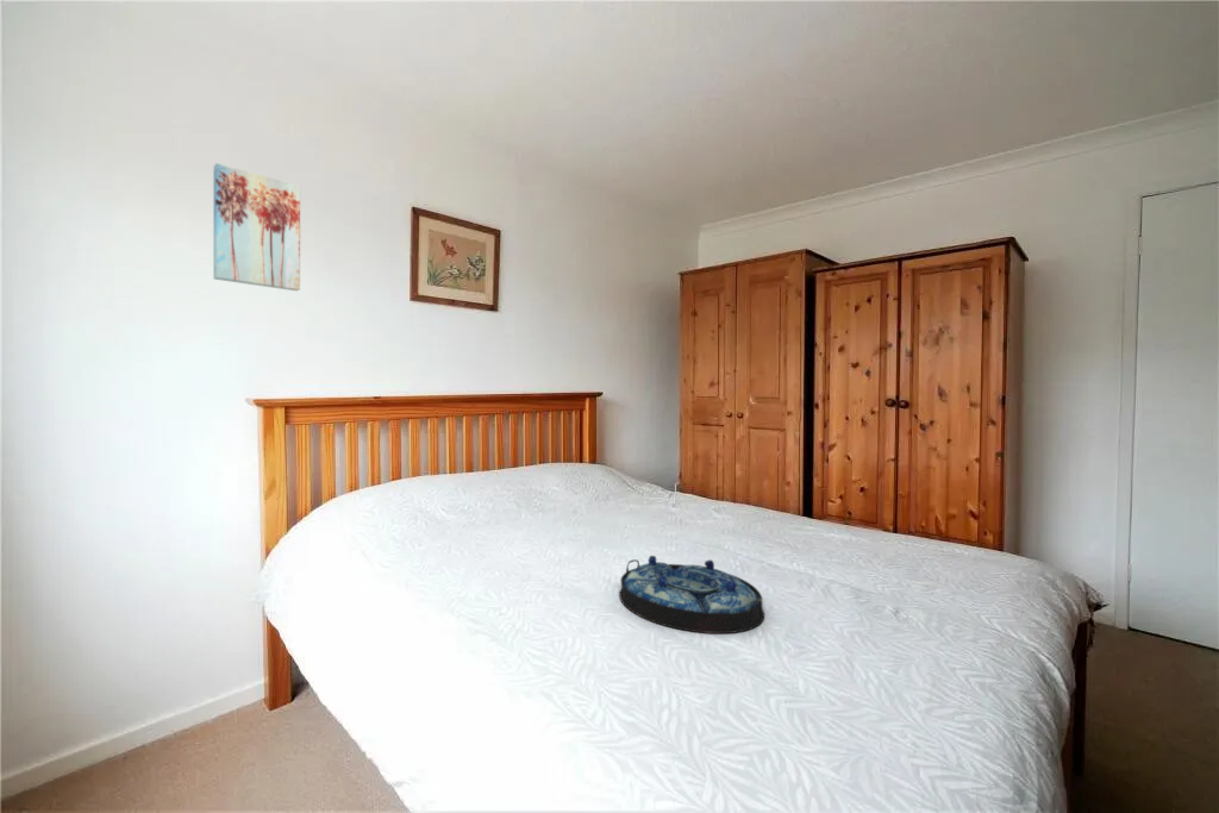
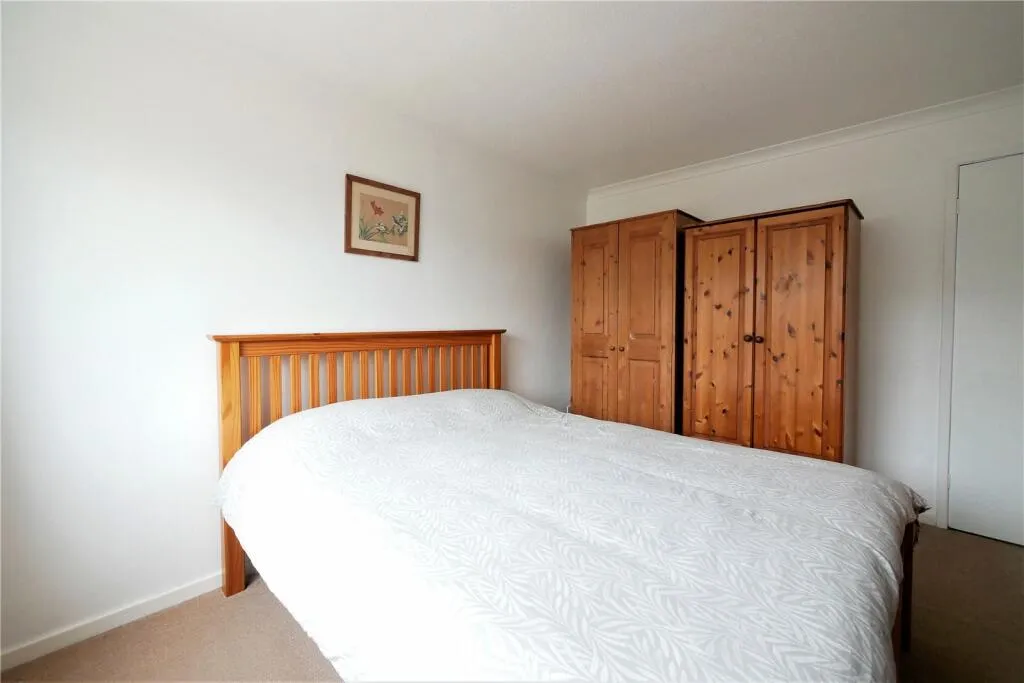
- serving tray [618,555,765,634]
- wall art [212,162,301,292]
